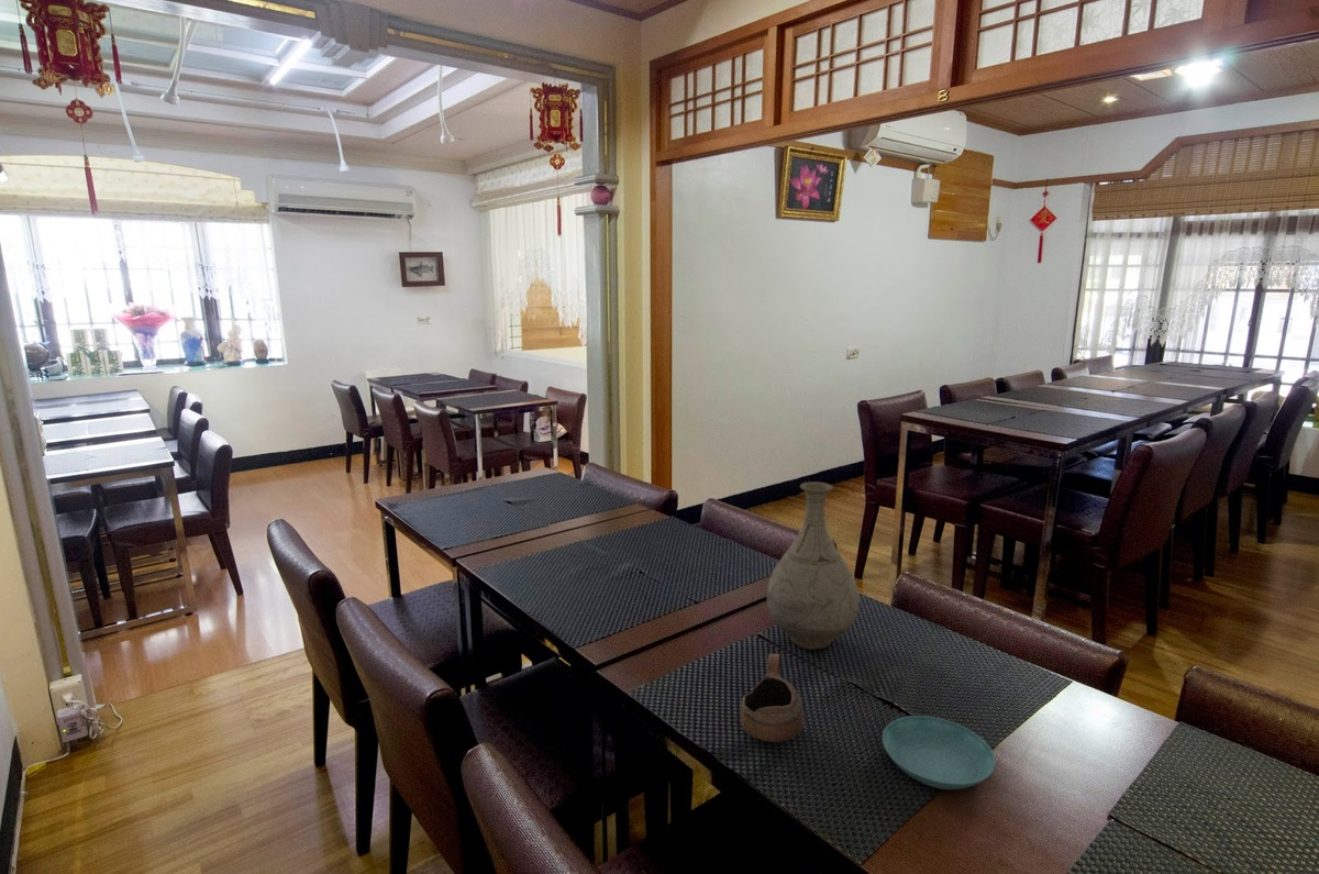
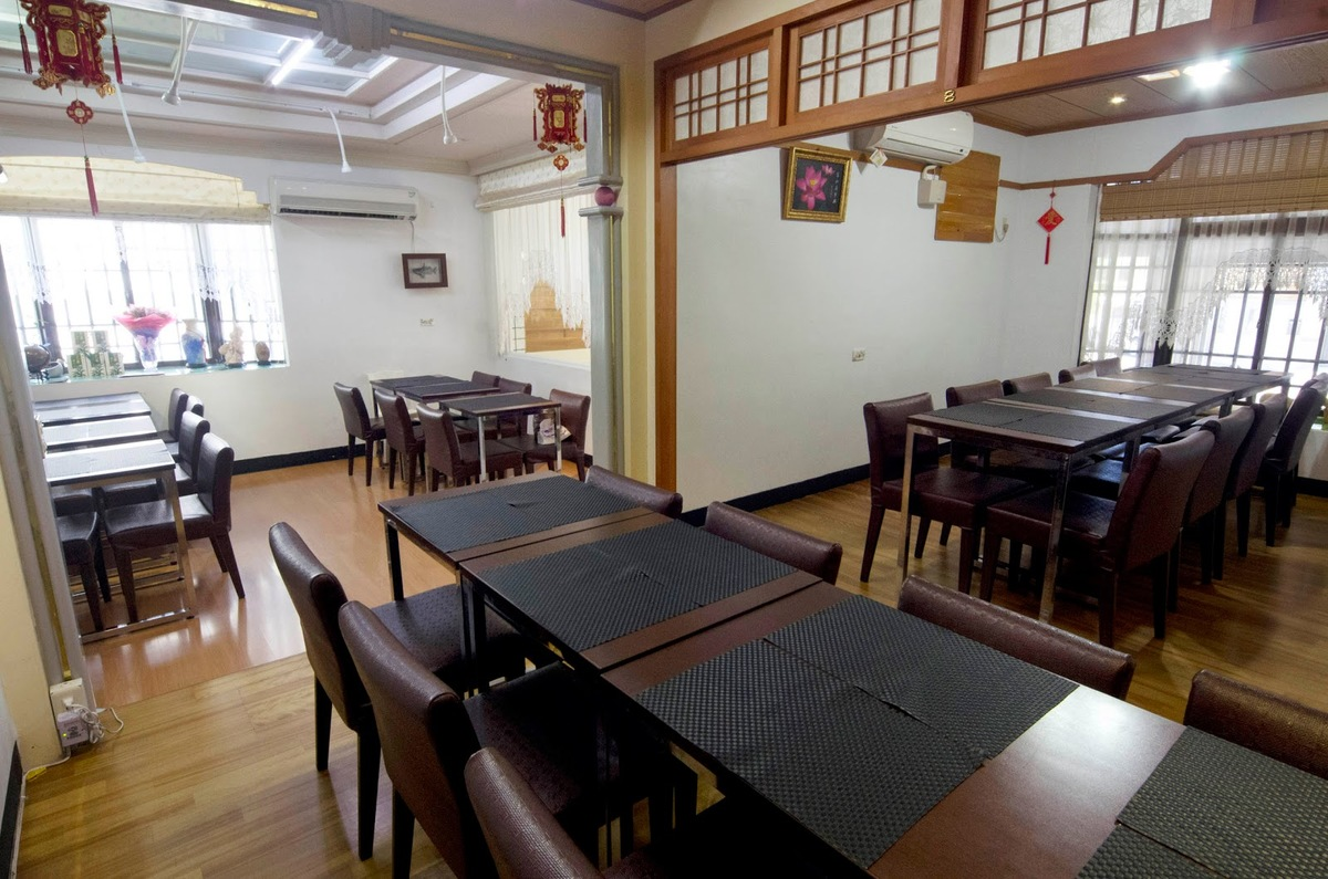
- cup [740,652,805,743]
- saucer [882,715,997,790]
- vase [766,480,860,650]
